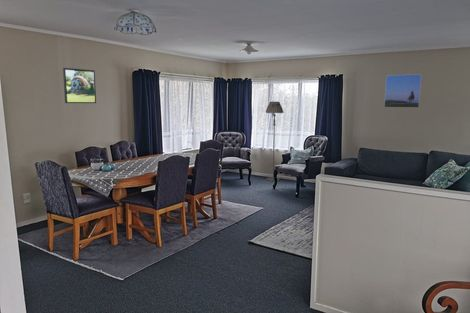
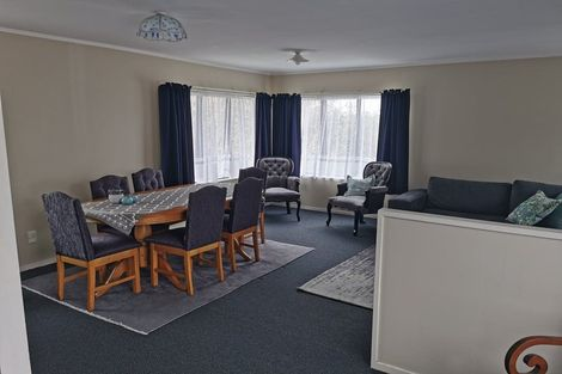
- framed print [62,67,97,104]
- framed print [383,73,423,109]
- floor lamp [265,101,284,182]
